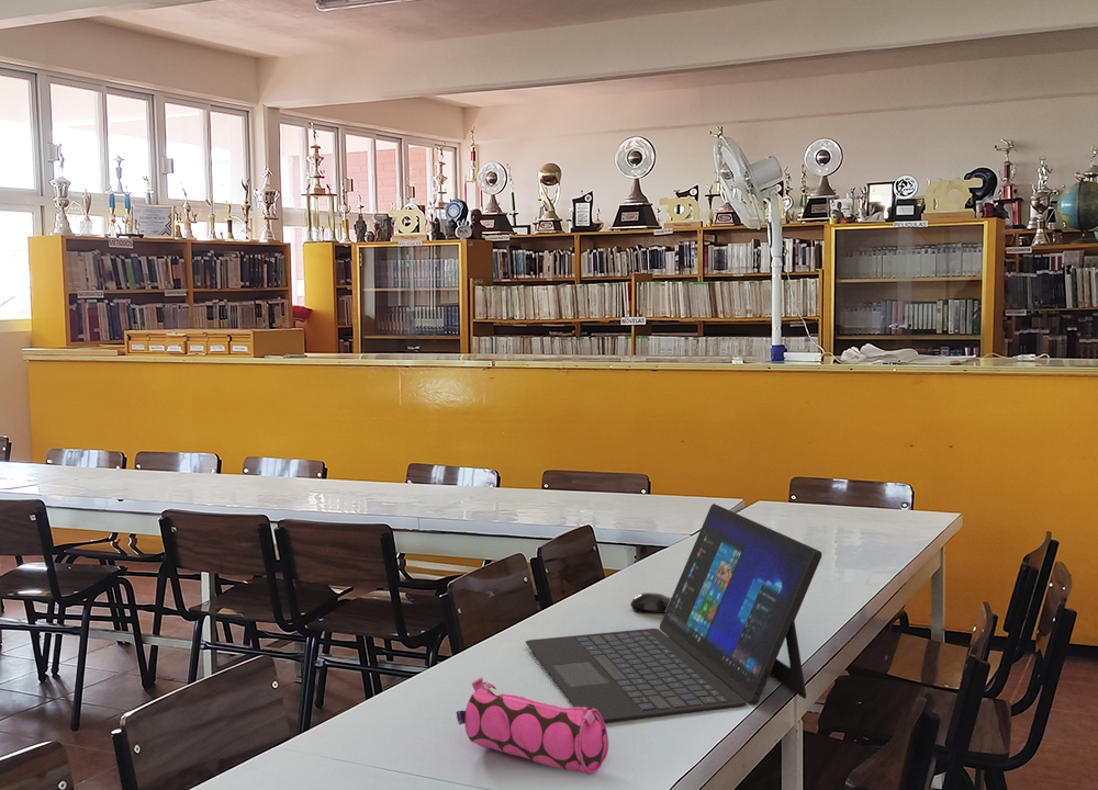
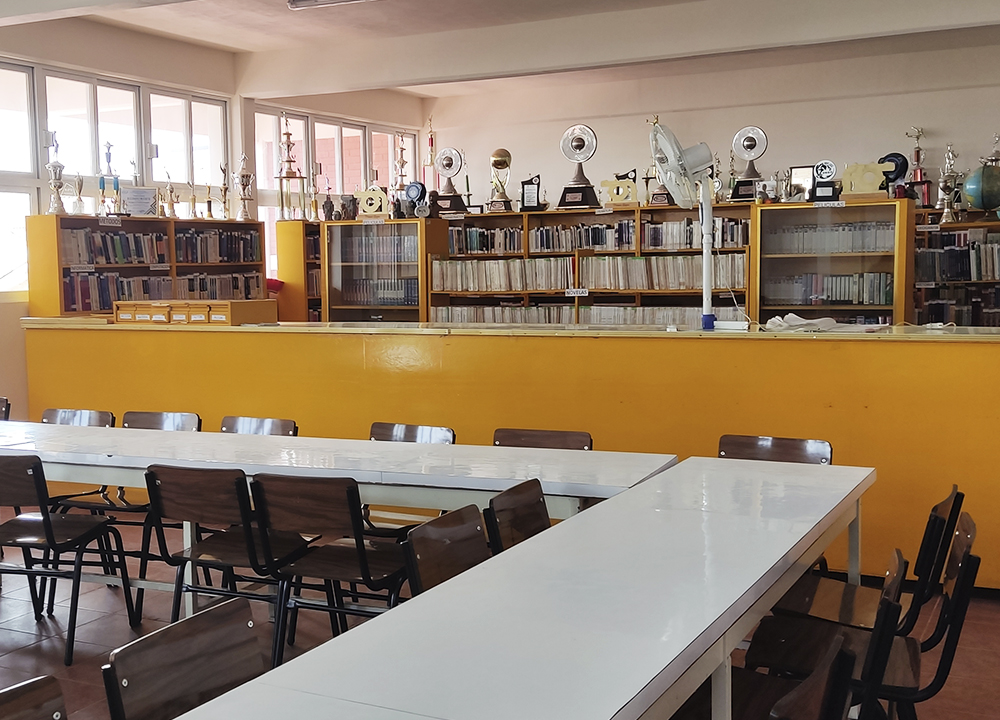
- laptop [525,503,822,724]
- pencil case [456,677,609,776]
- computer mouse [629,591,672,614]
